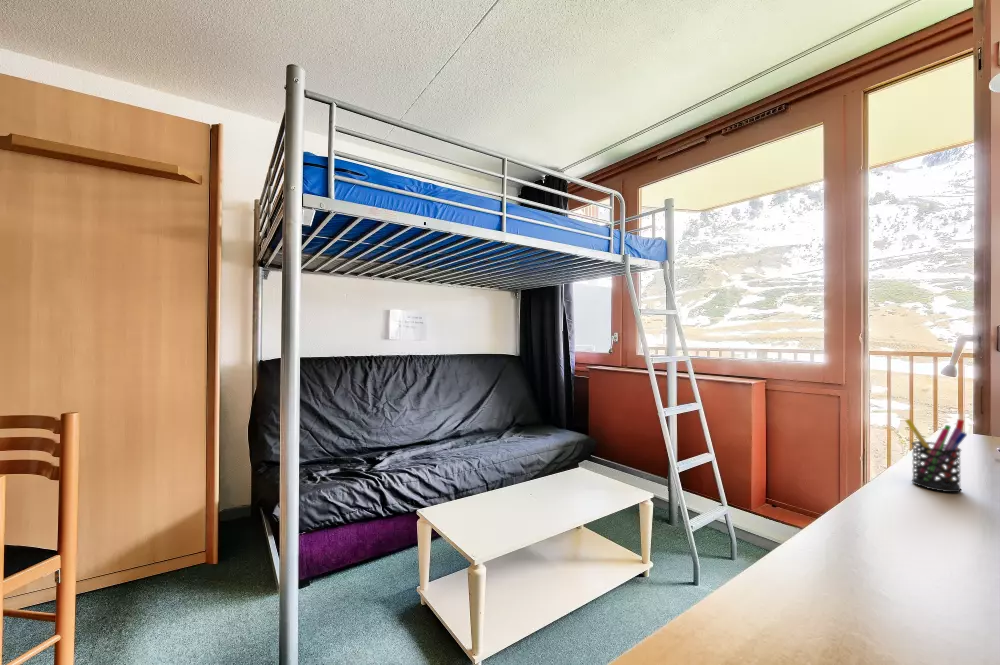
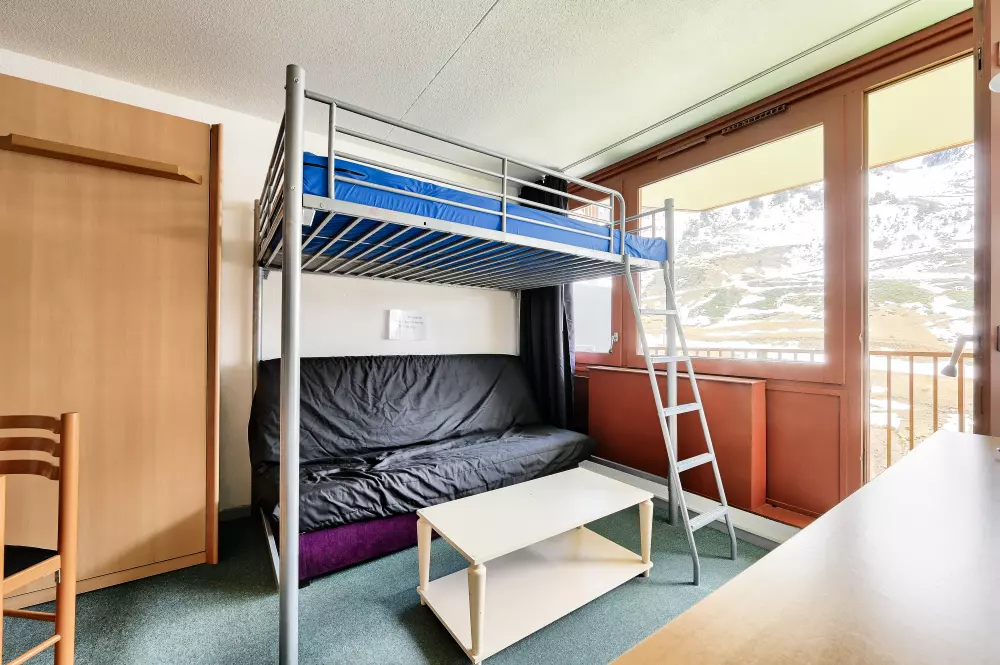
- pen holder [904,418,968,493]
